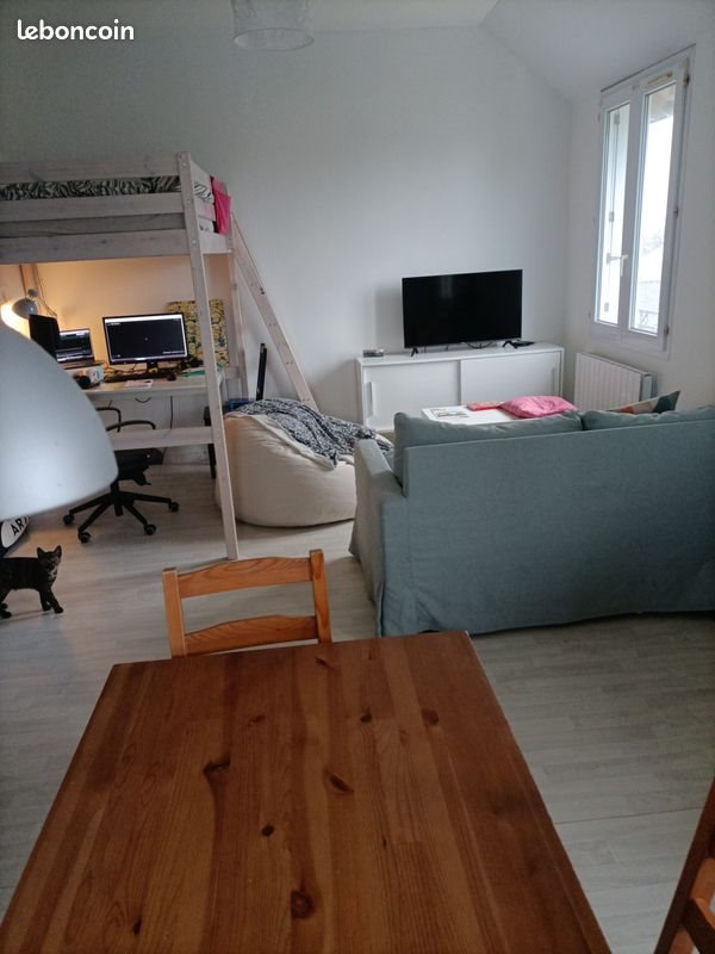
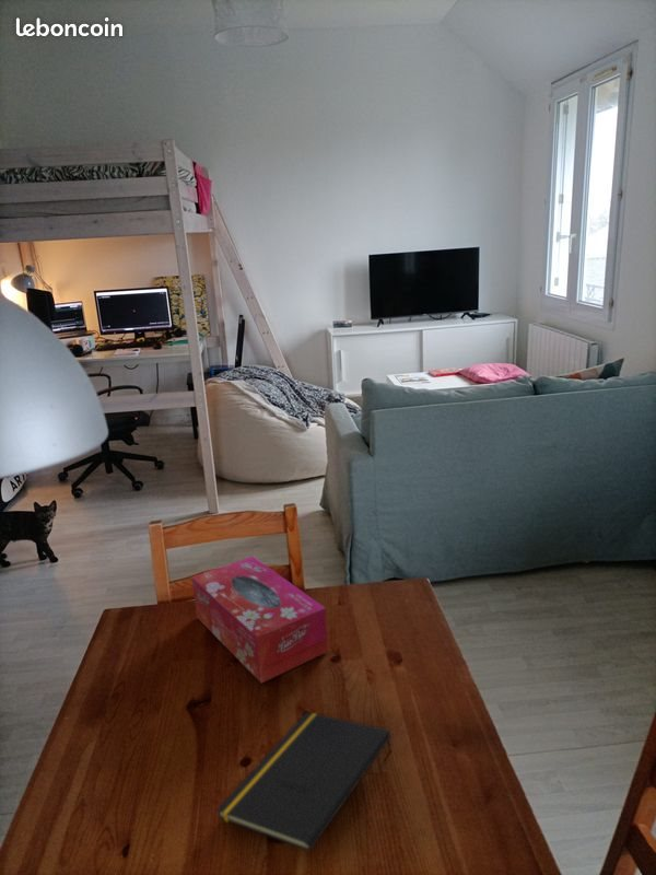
+ tissue box [191,555,328,685]
+ notepad [215,711,393,853]
